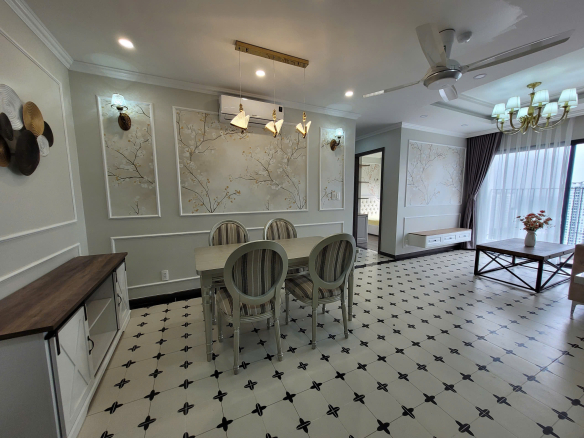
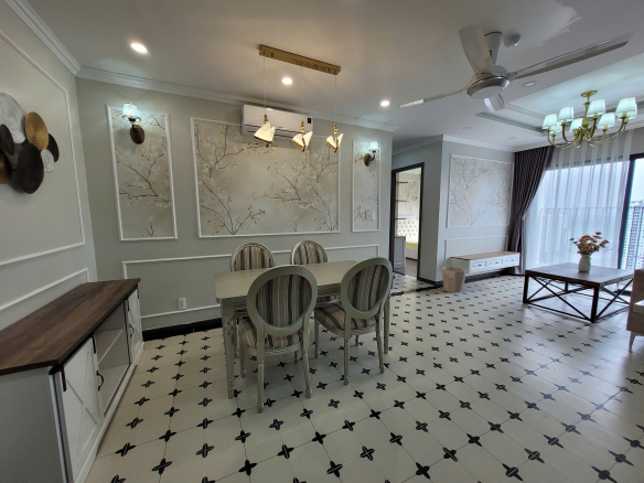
+ waste bin [440,266,468,293]
